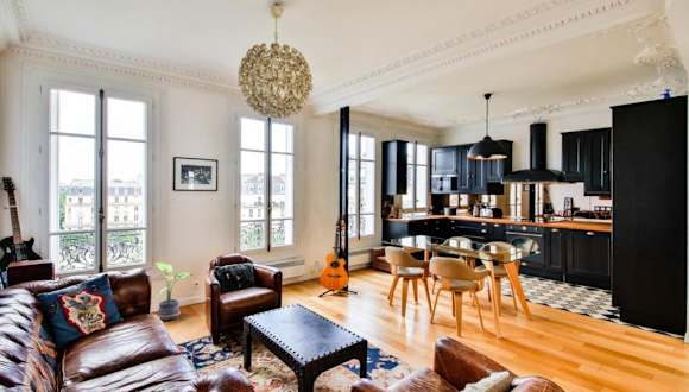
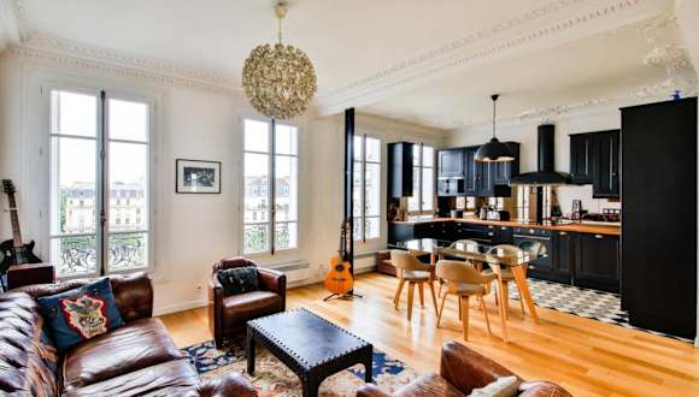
- potted plant [153,261,194,322]
